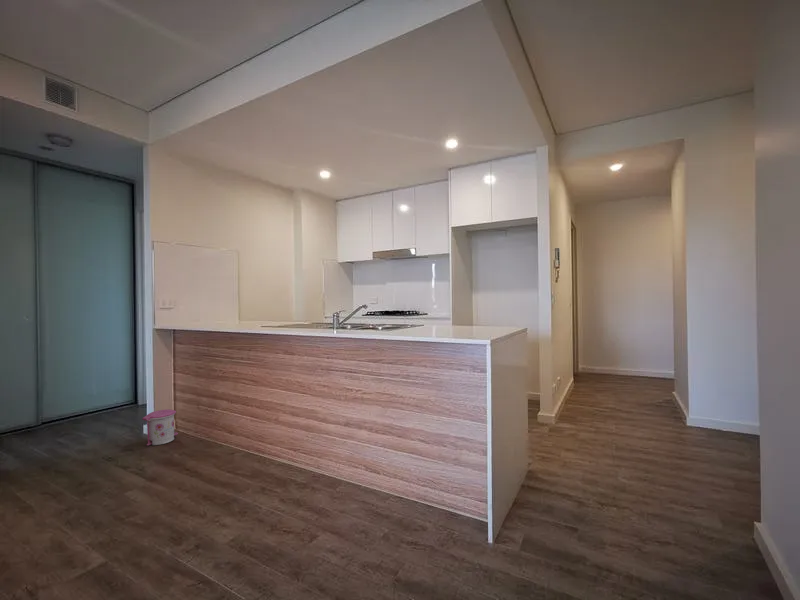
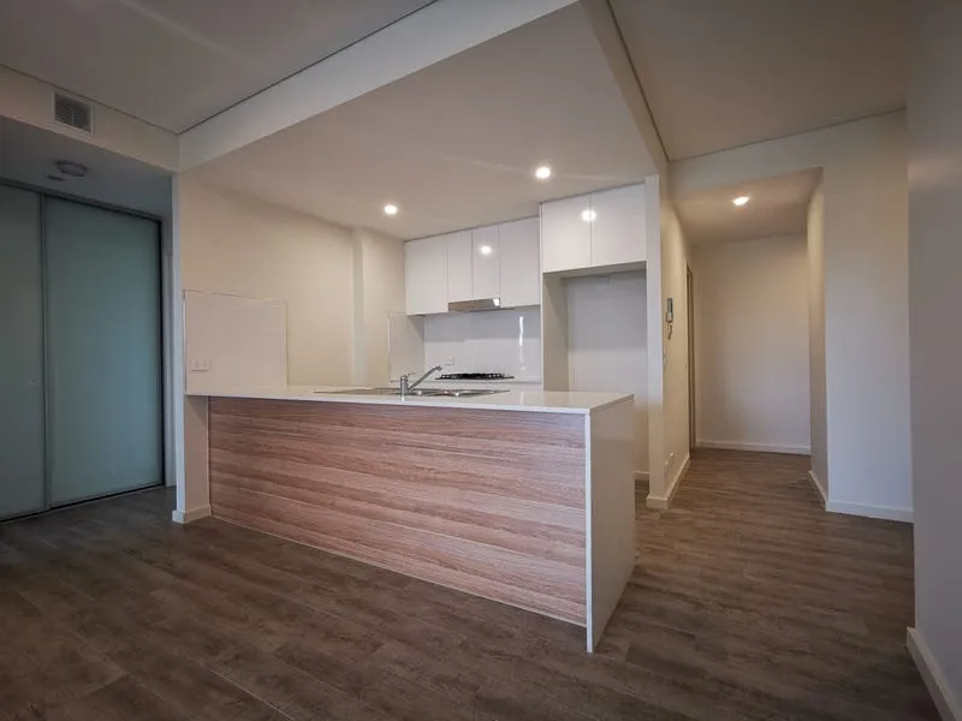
- trash can [141,408,179,447]
